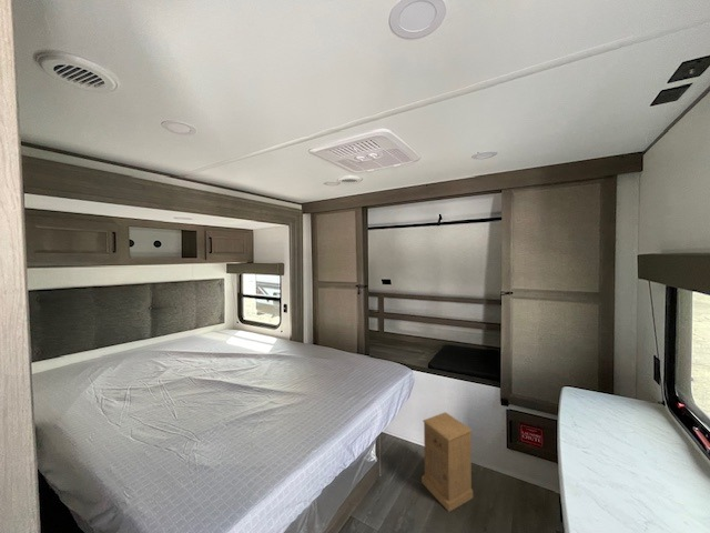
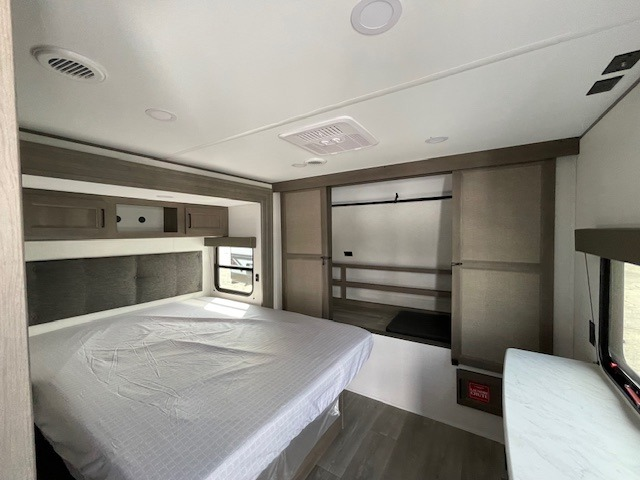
- nightstand [420,411,474,513]
